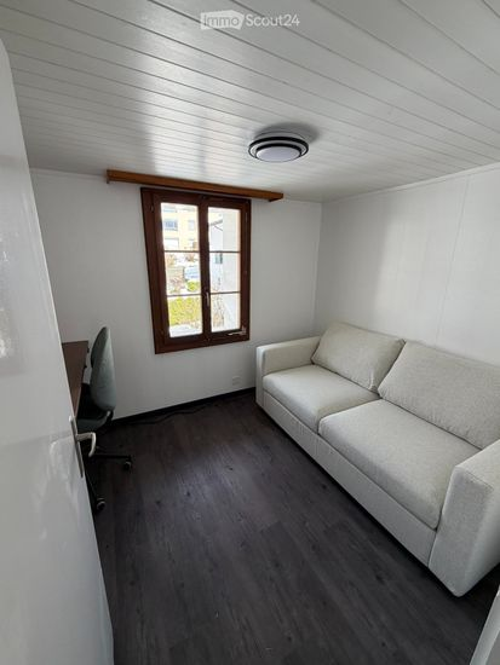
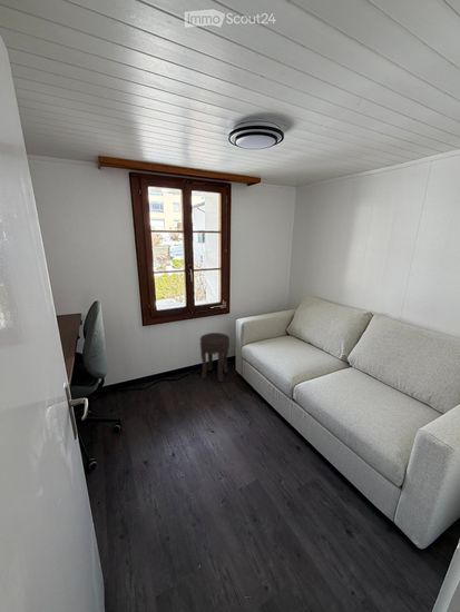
+ side table [199,332,231,383]
